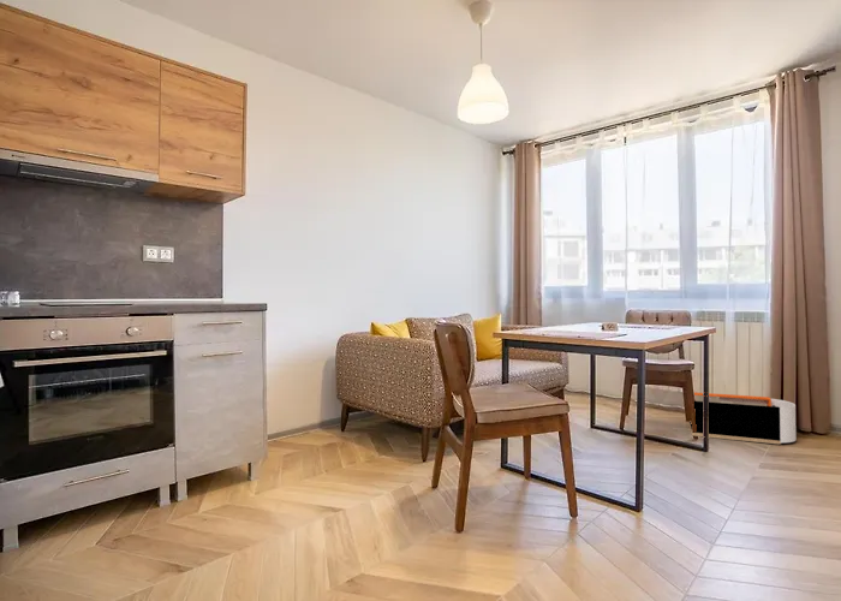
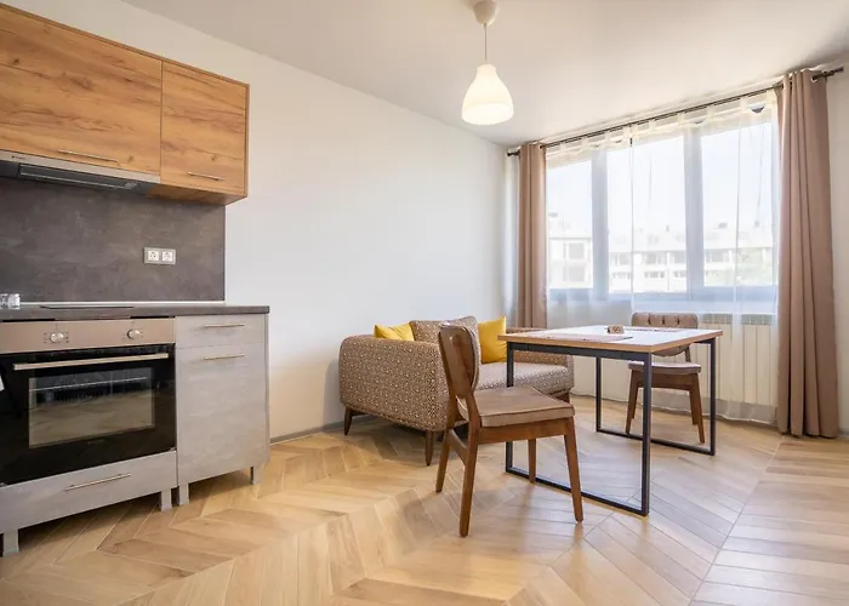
- storage bin [688,391,798,446]
